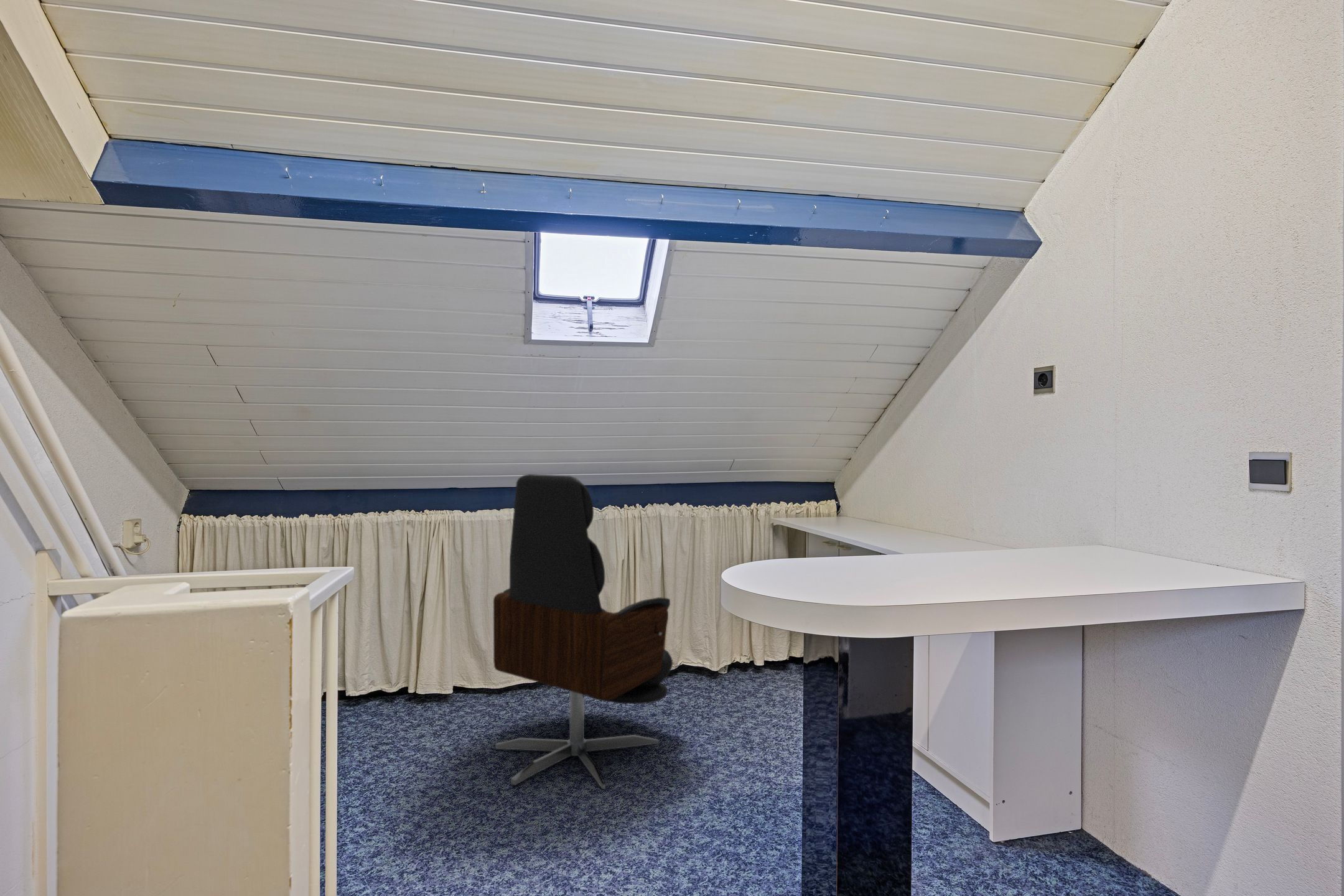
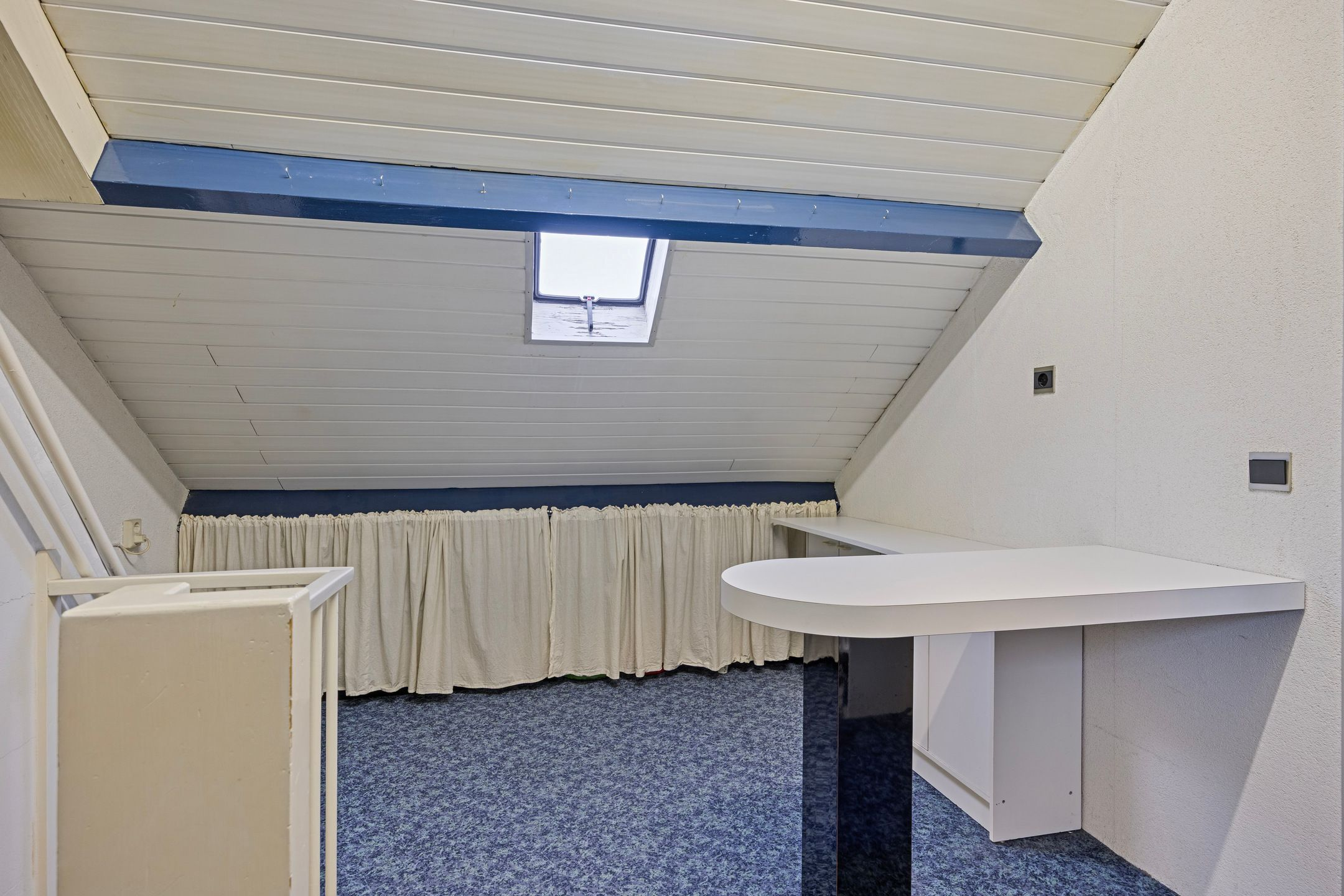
- office chair [493,474,673,790]
